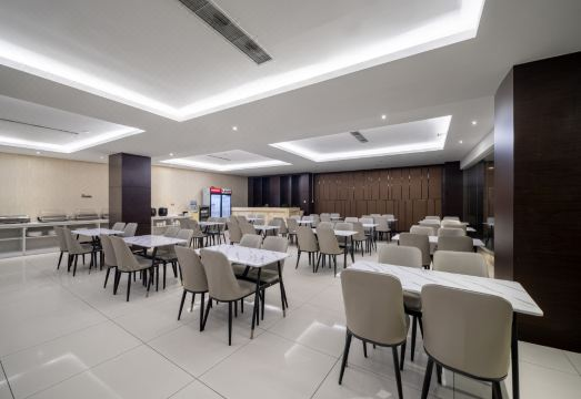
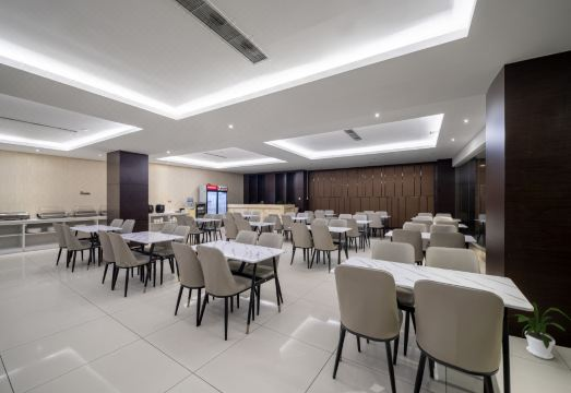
+ house plant [508,301,570,360]
